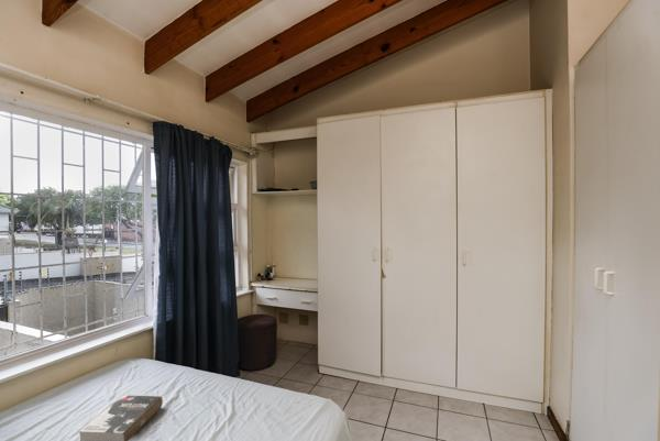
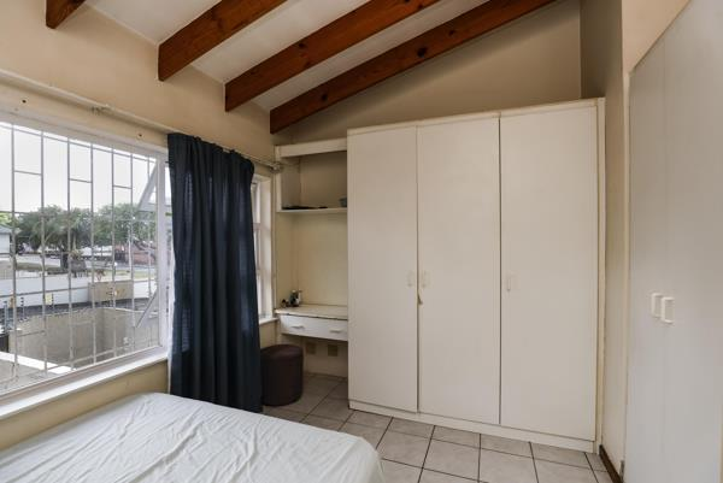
- book [77,394,164,441]
